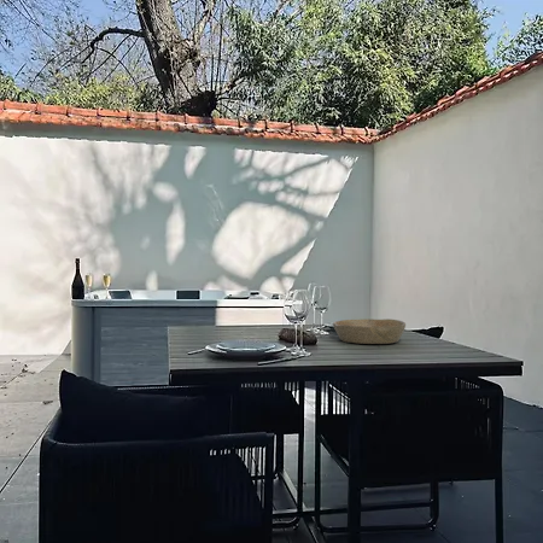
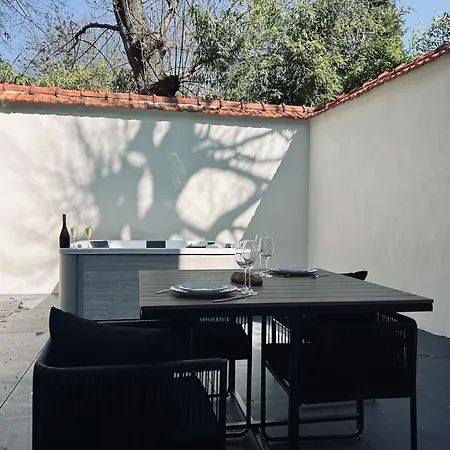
- bowl [332,317,407,345]
